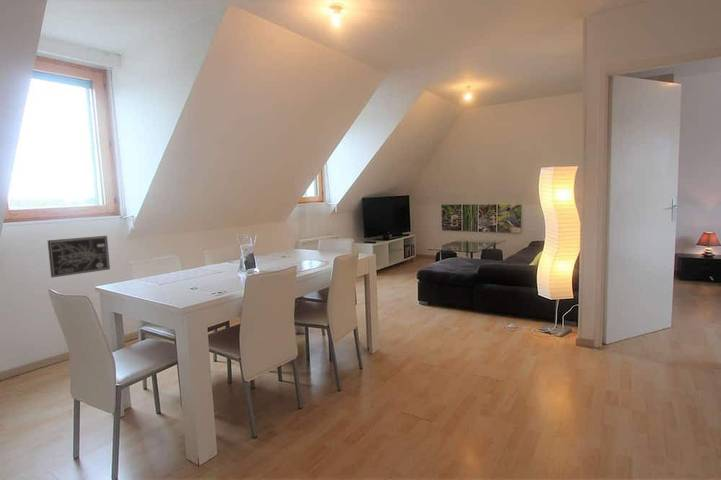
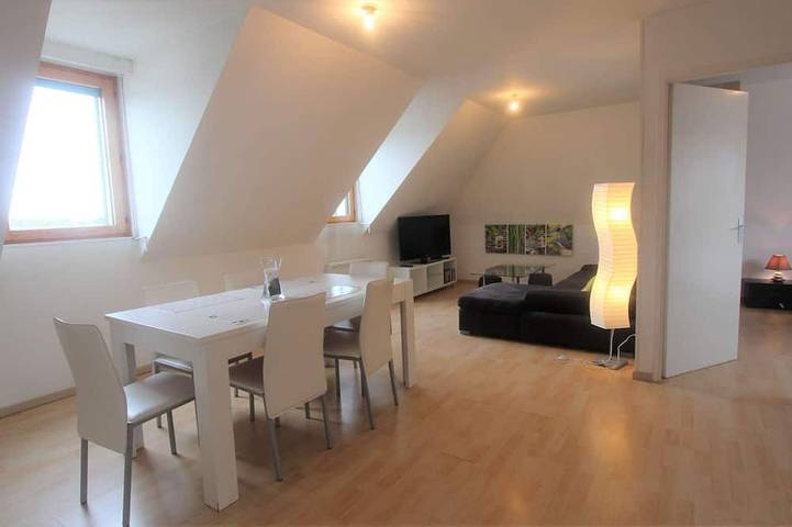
- wall art [47,235,111,278]
